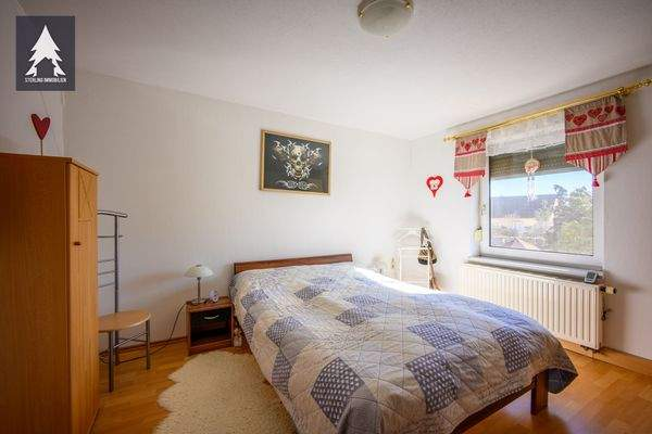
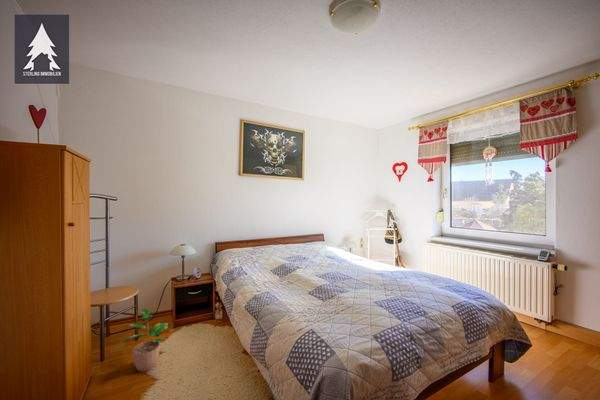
+ potted plant [118,307,170,373]
